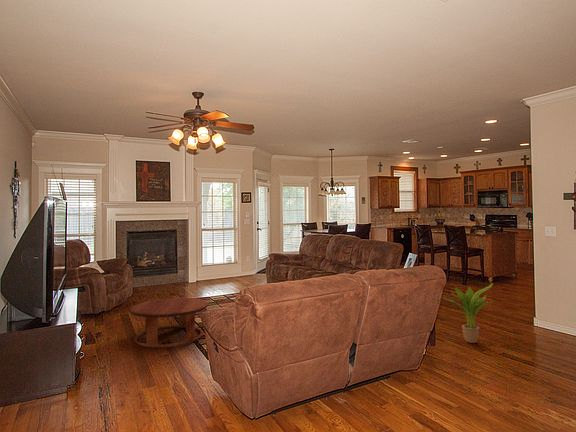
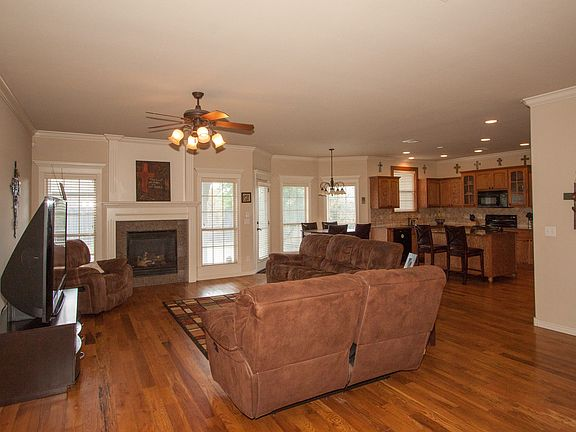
- potted plant [442,282,494,344]
- coffee table [129,297,209,349]
